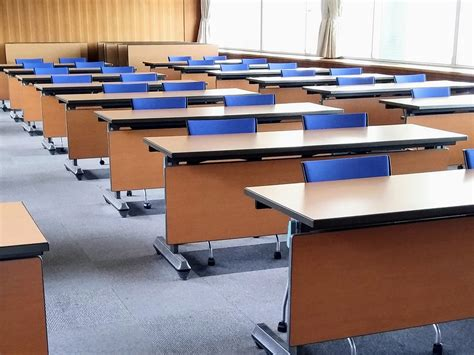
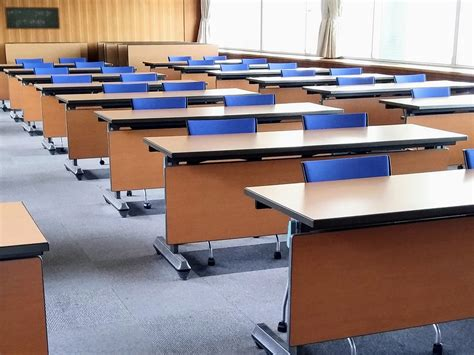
+ blackboard [3,6,61,30]
